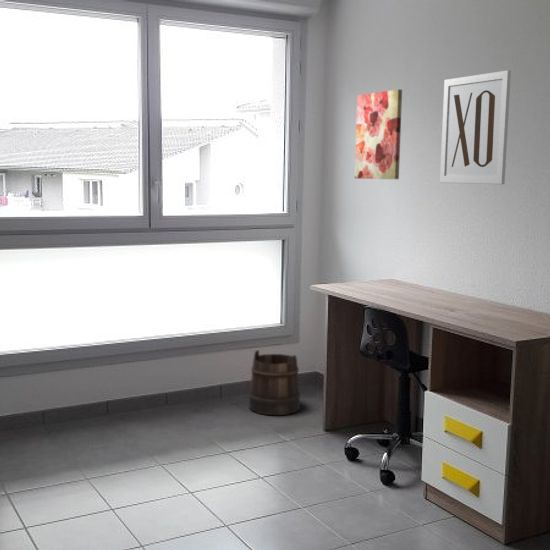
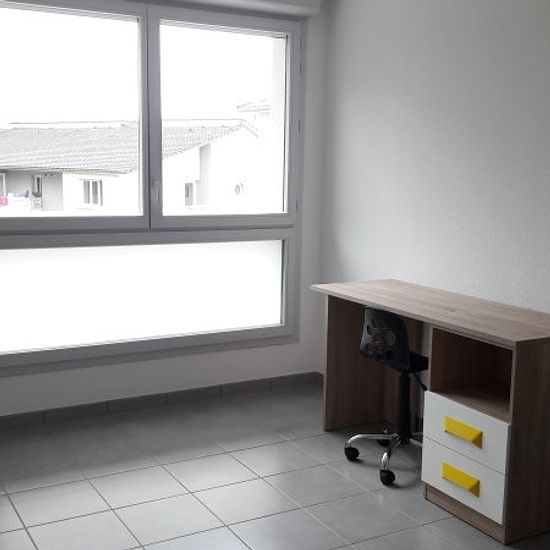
- wall art [439,69,512,185]
- wall art [354,88,403,180]
- bucket [248,349,301,416]
